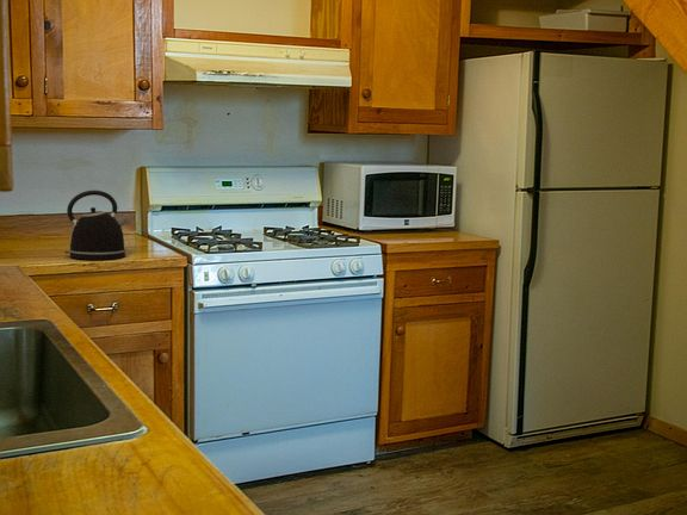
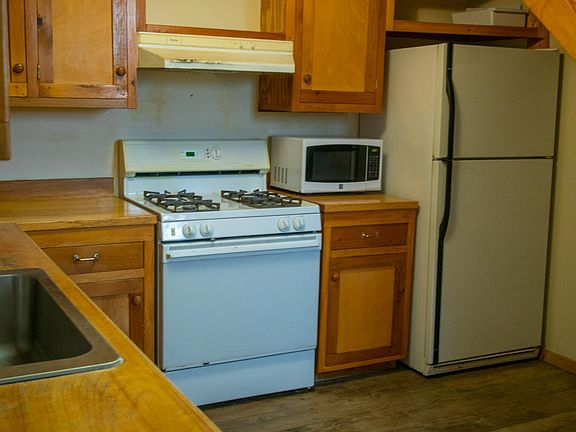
- kettle [63,190,130,261]
